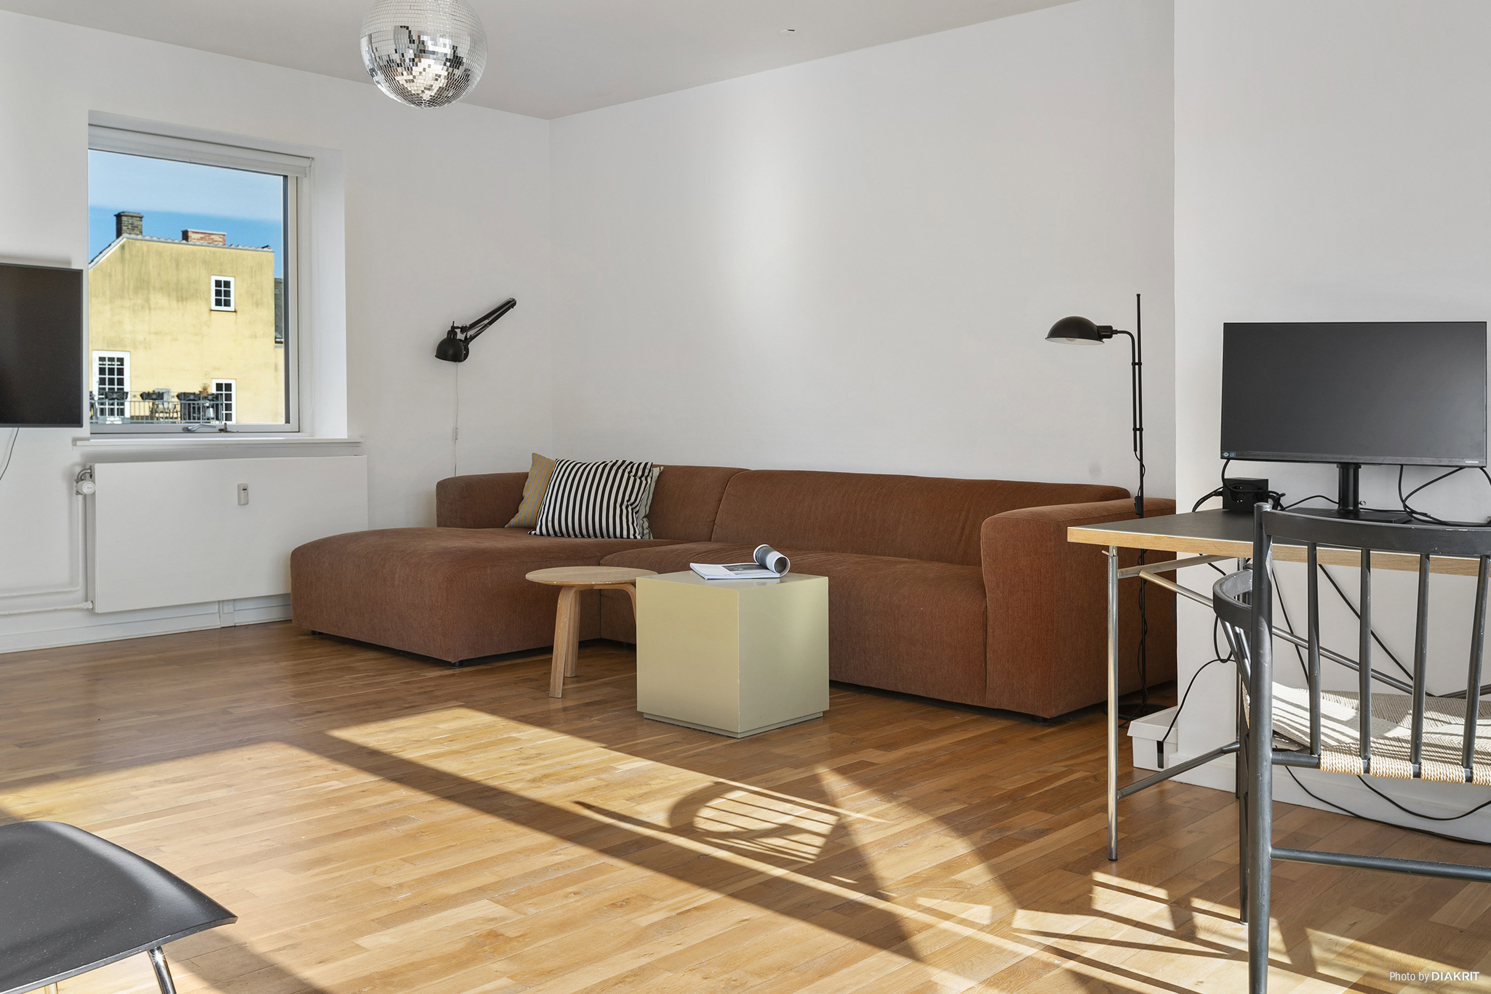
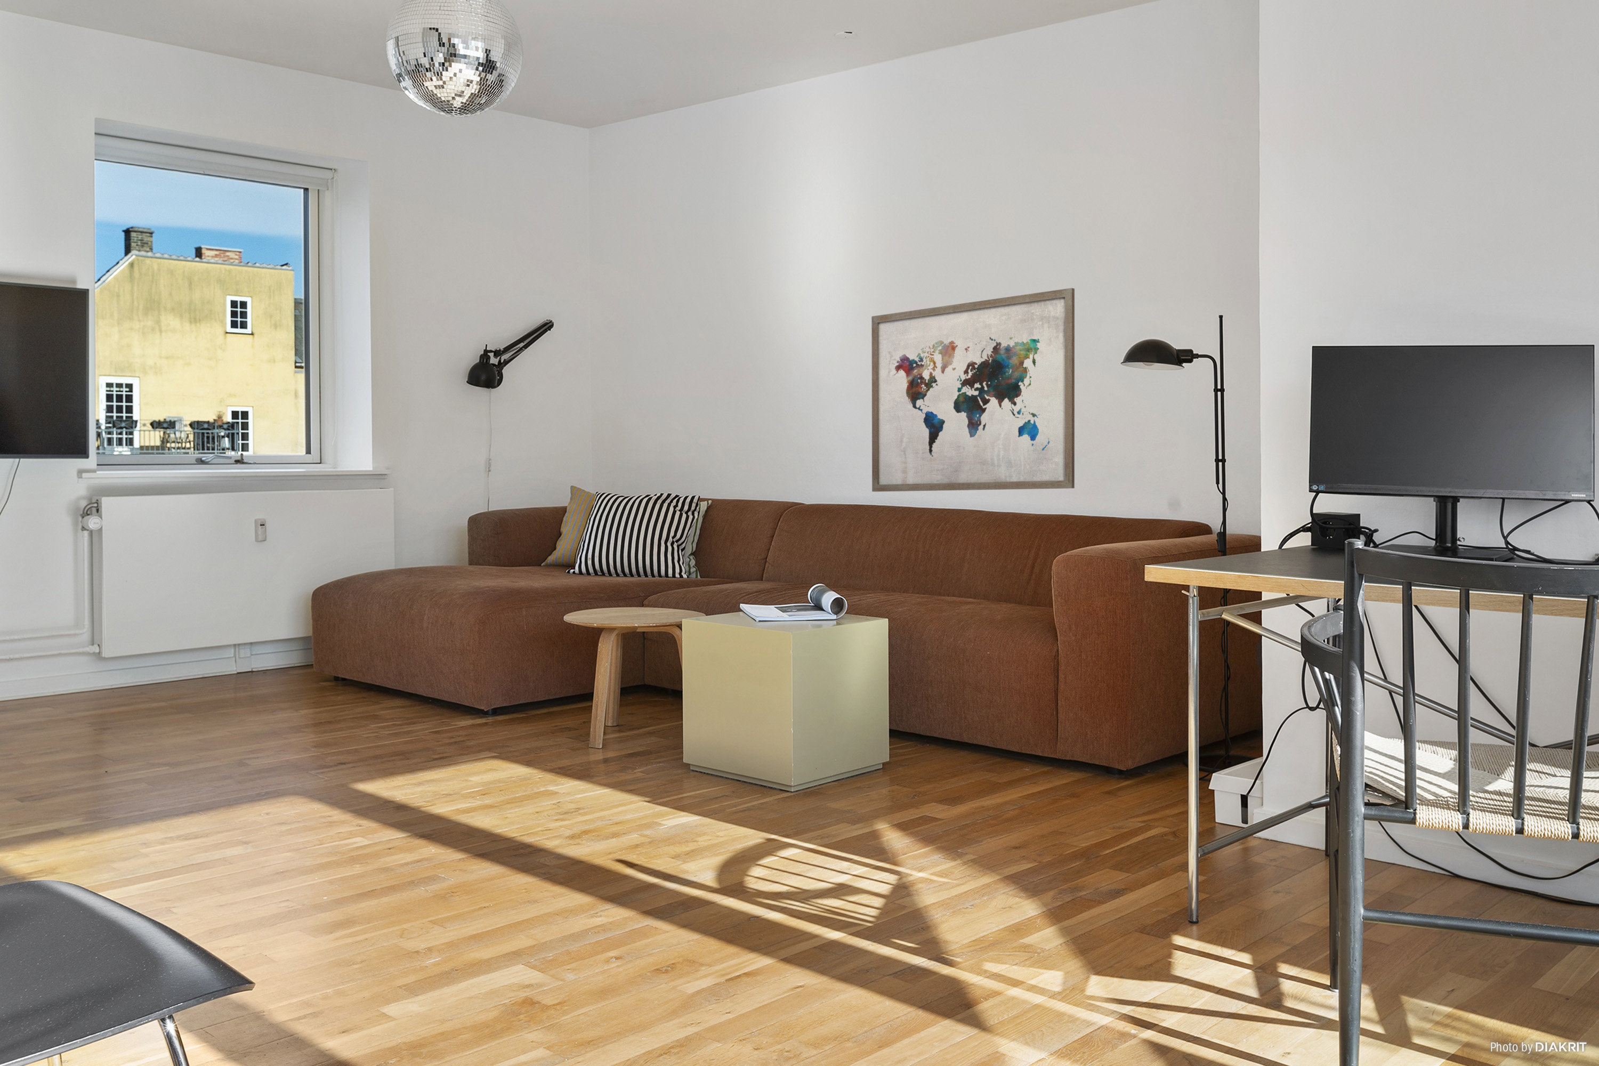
+ wall art [871,287,1076,493]
